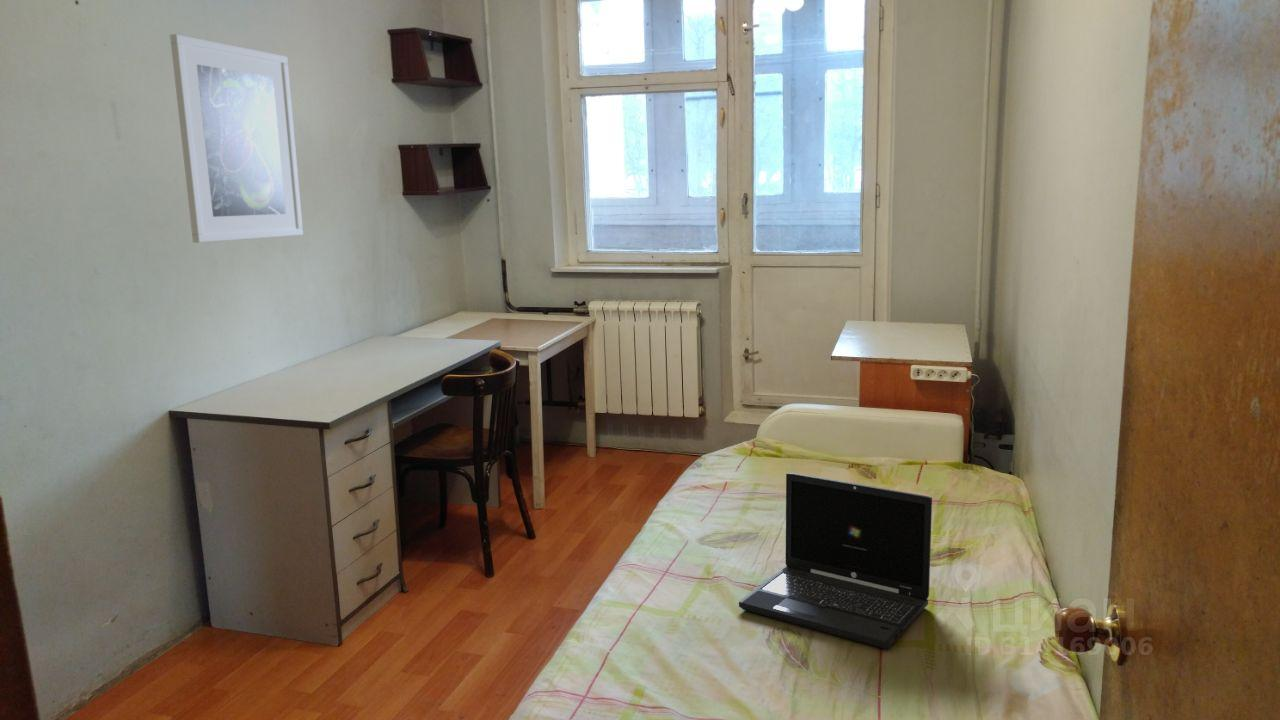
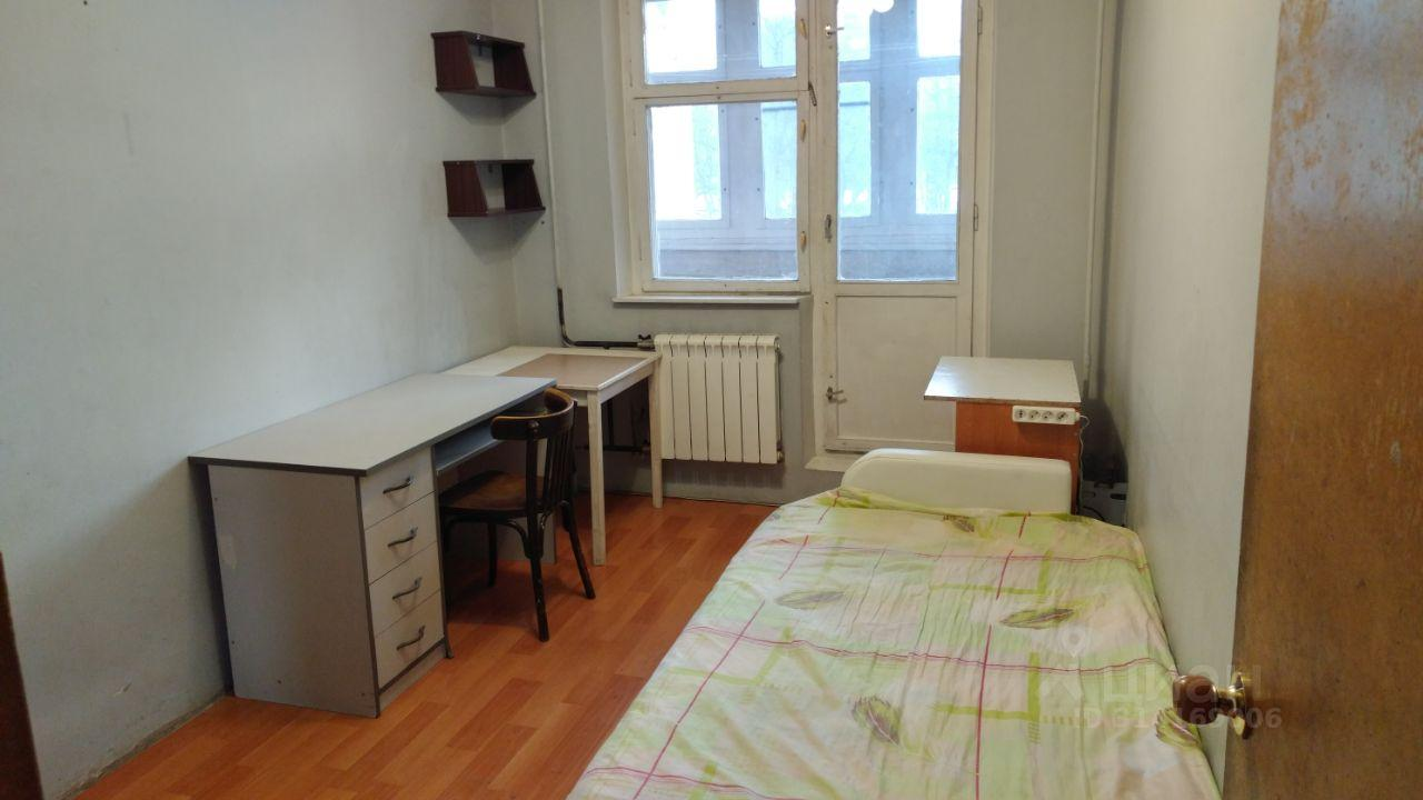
- laptop [738,472,933,650]
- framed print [169,33,304,244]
